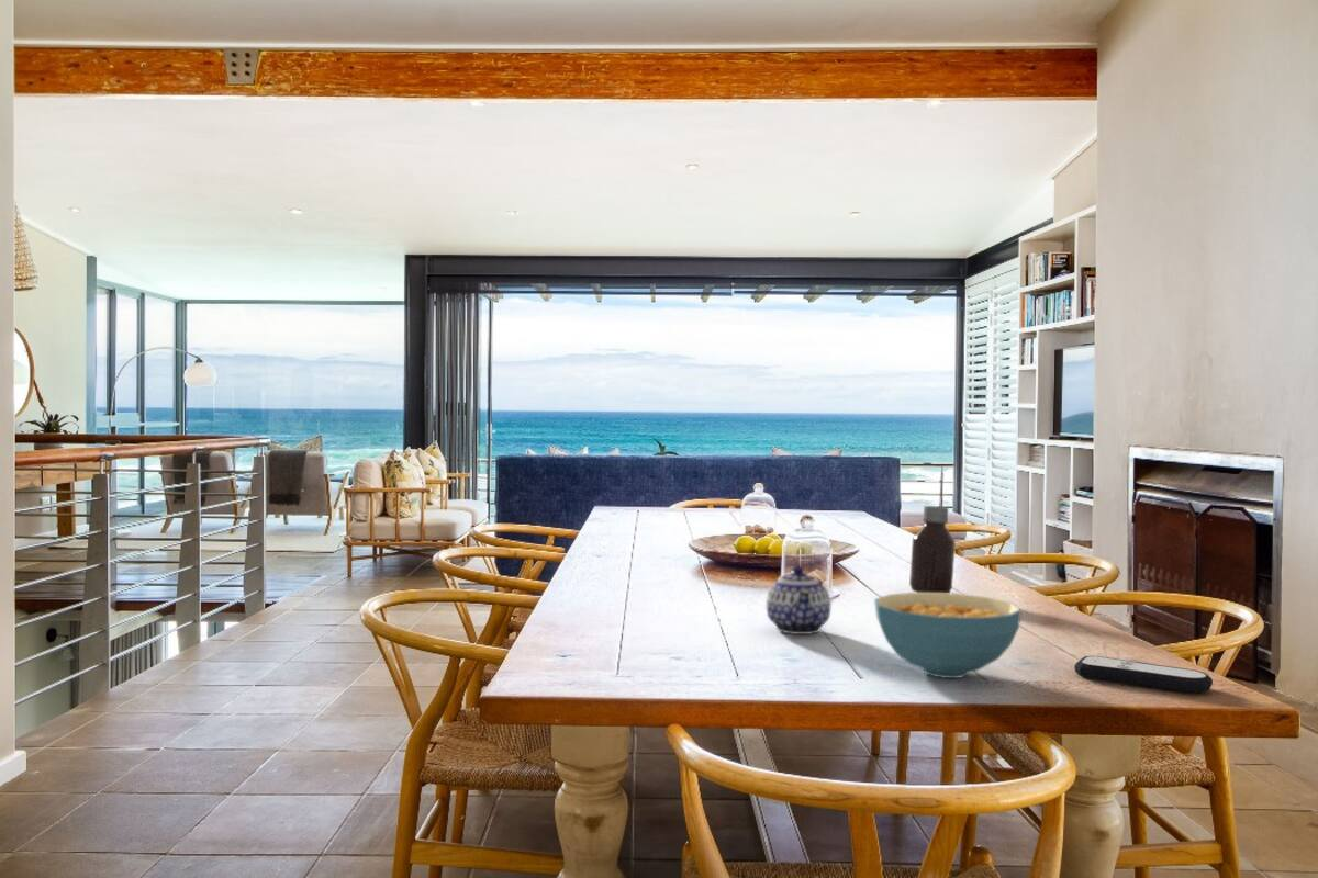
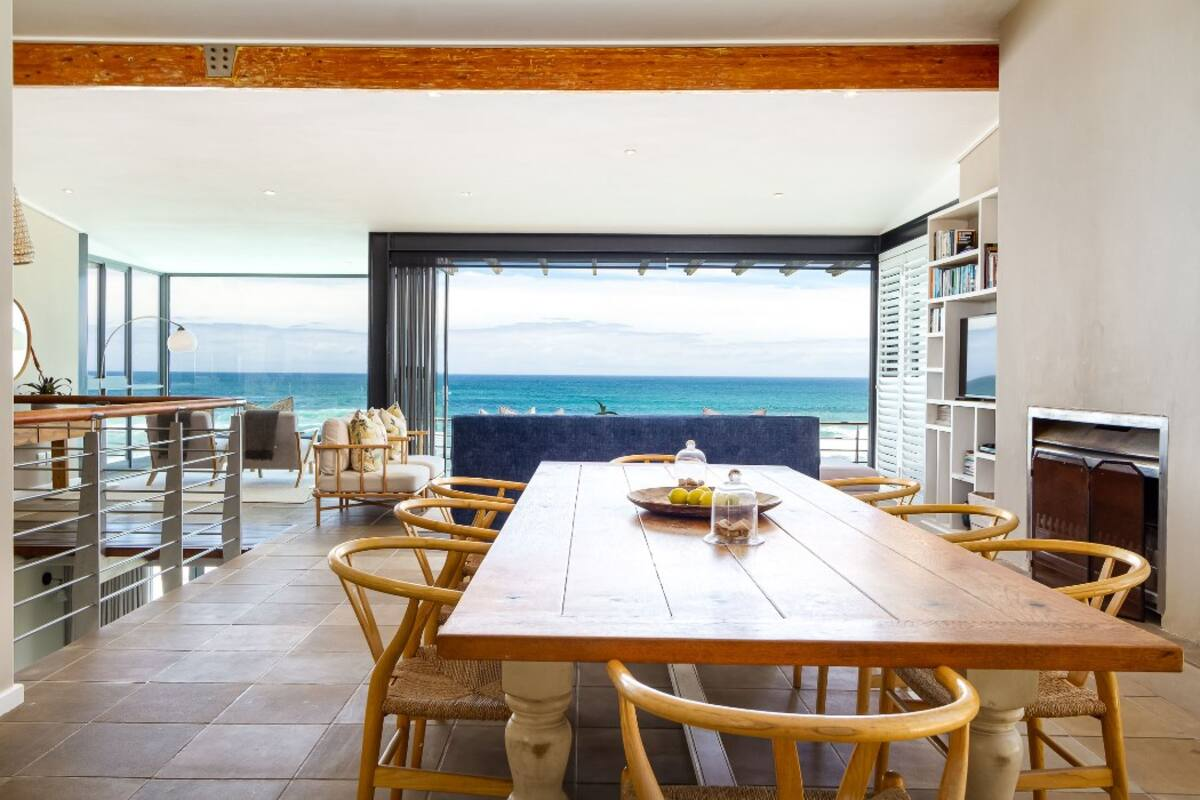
- teapot [766,565,831,635]
- remote control [1073,655,1214,694]
- cereal bowl [873,592,1023,679]
- bottle [908,505,957,594]
